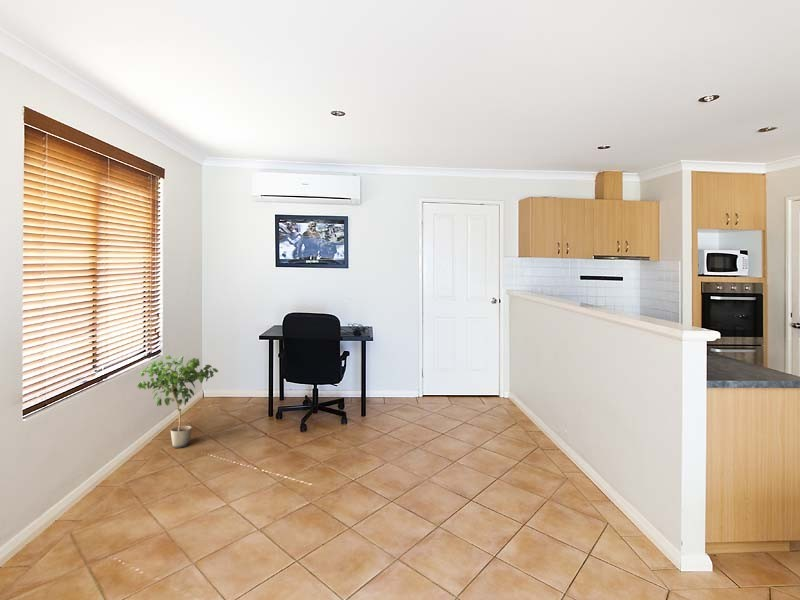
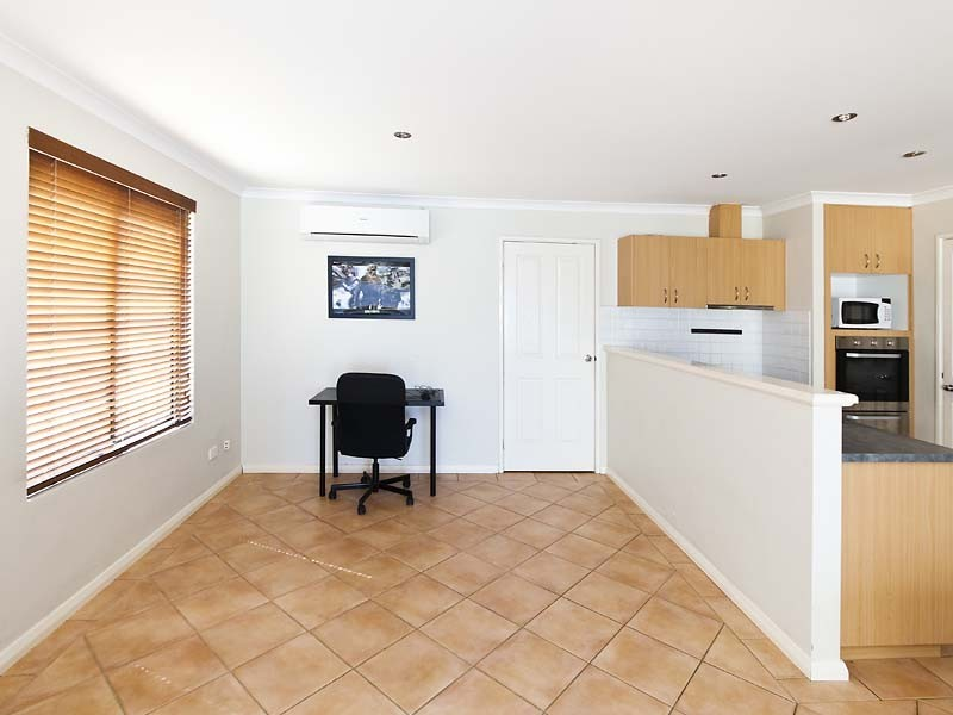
- potted plant [136,354,219,449]
